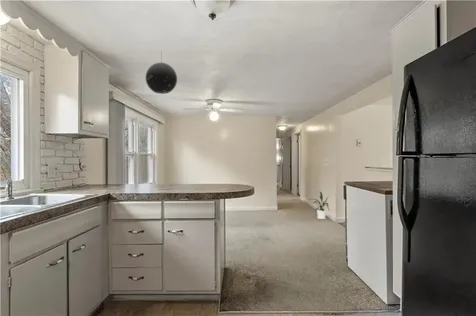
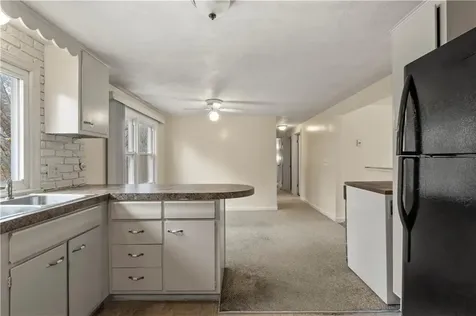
- house plant [308,190,330,220]
- pendant light [145,50,178,95]
